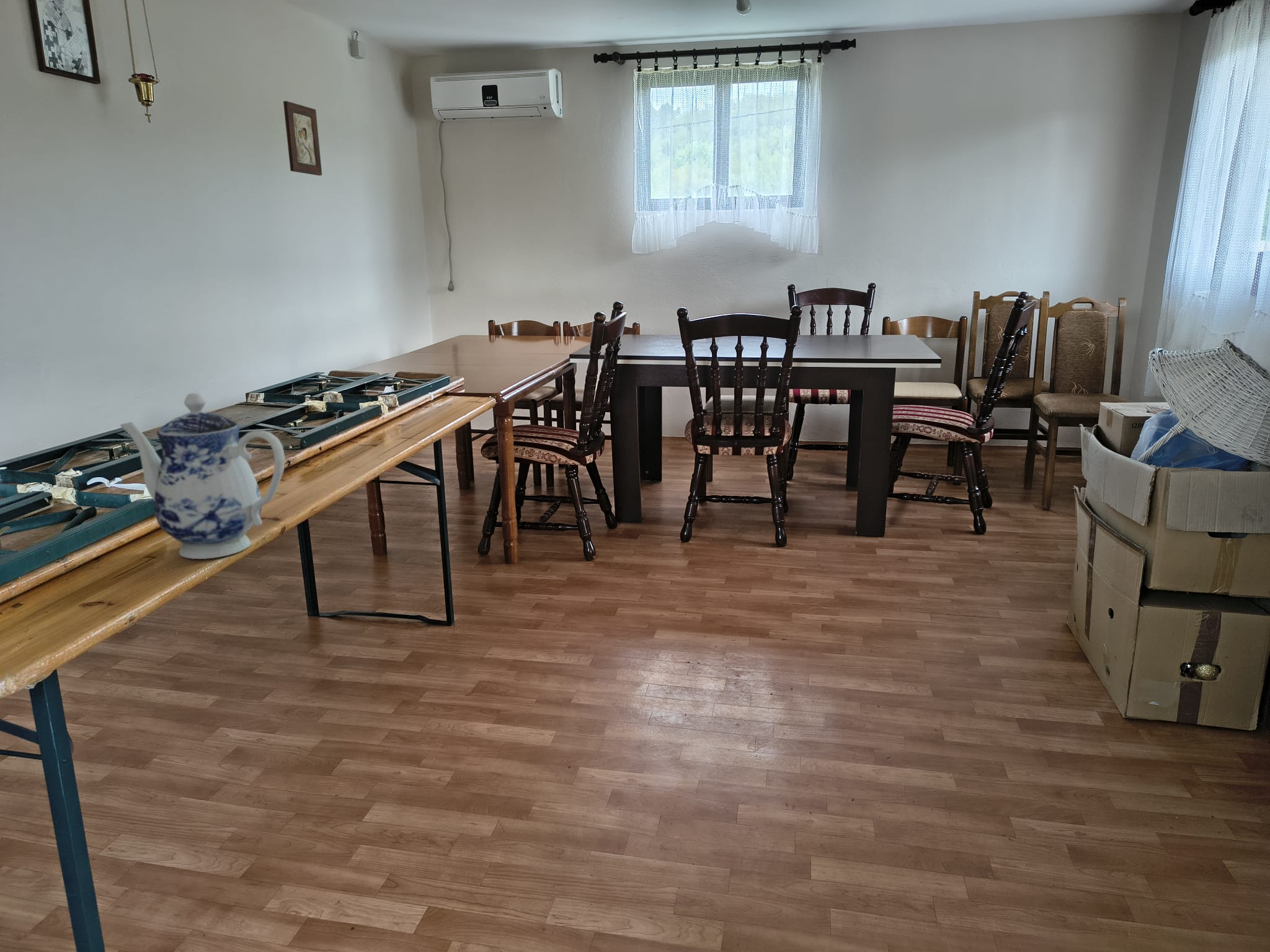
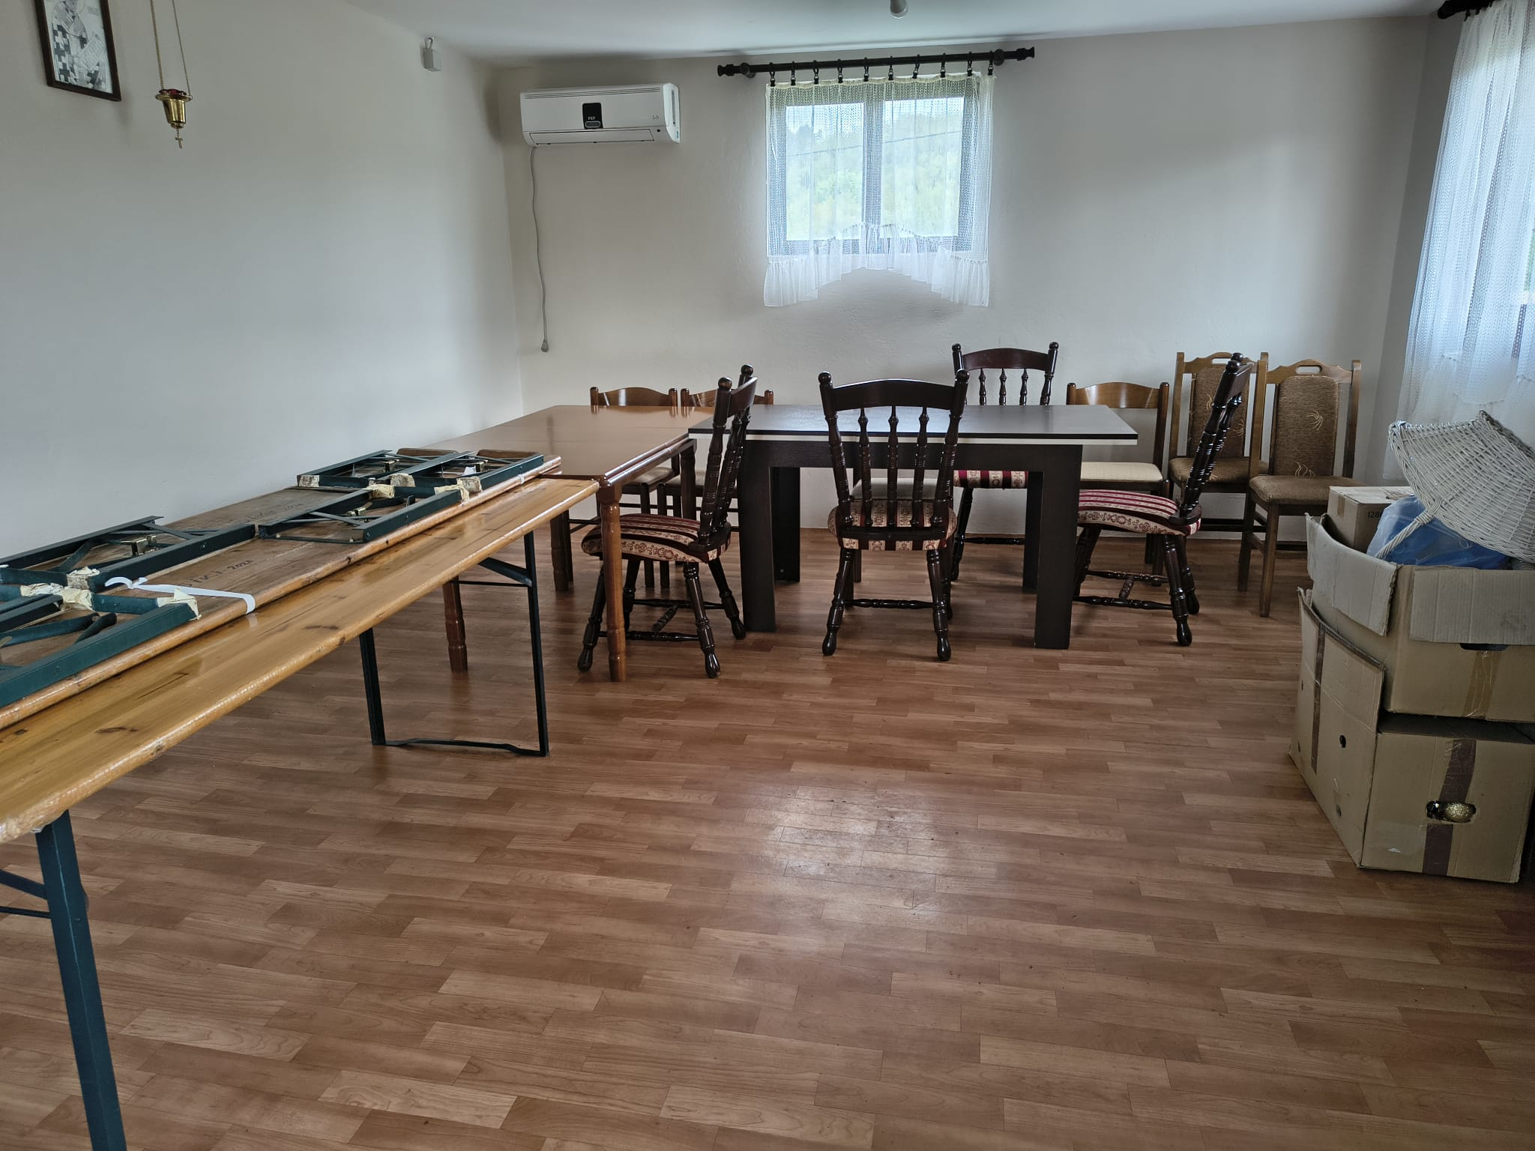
- religious icon [283,100,322,176]
- teapot [119,392,285,560]
